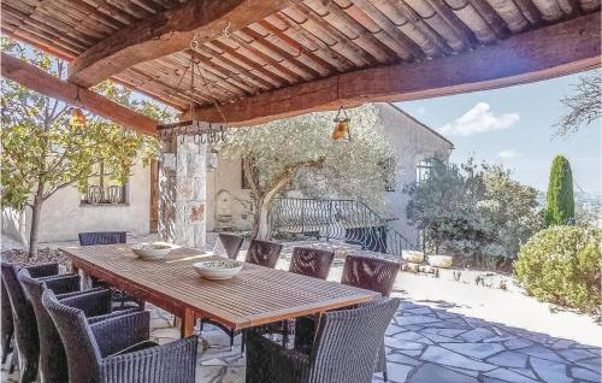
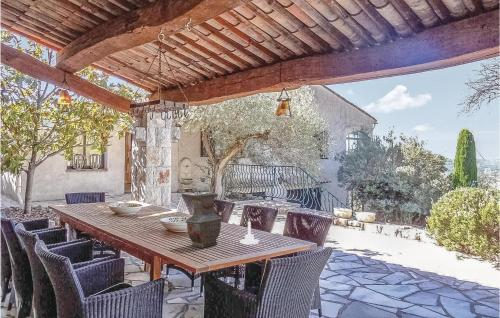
+ candle holder [239,218,260,245]
+ vase [185,193,223,249]
